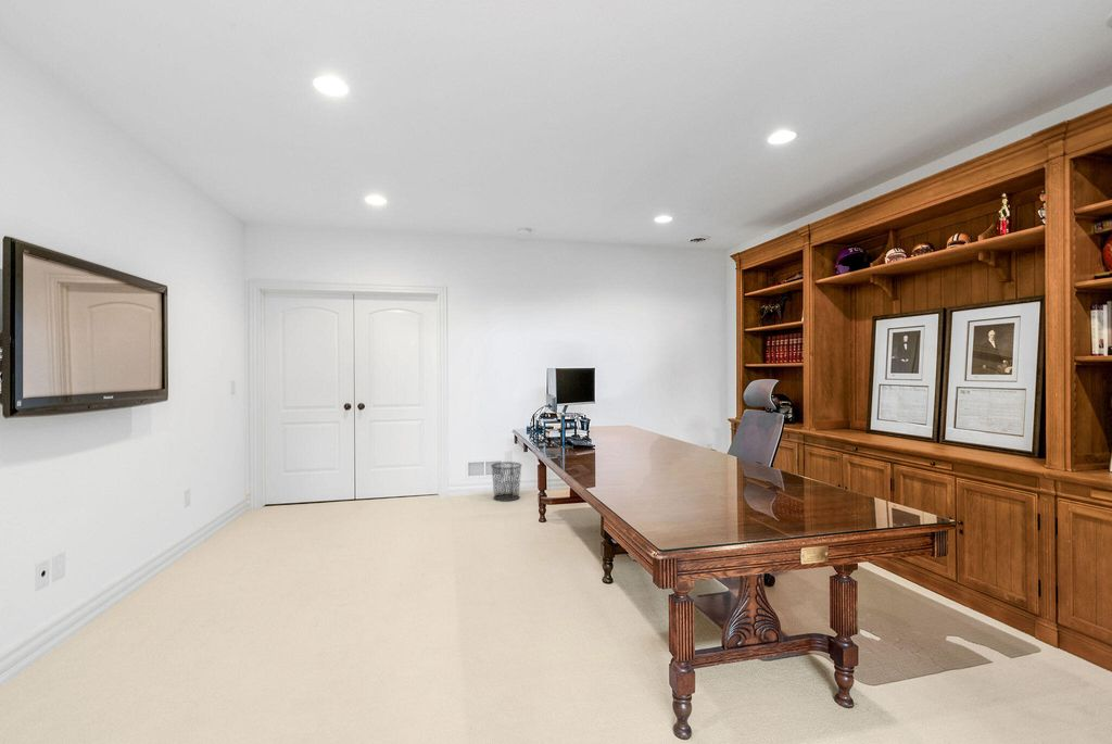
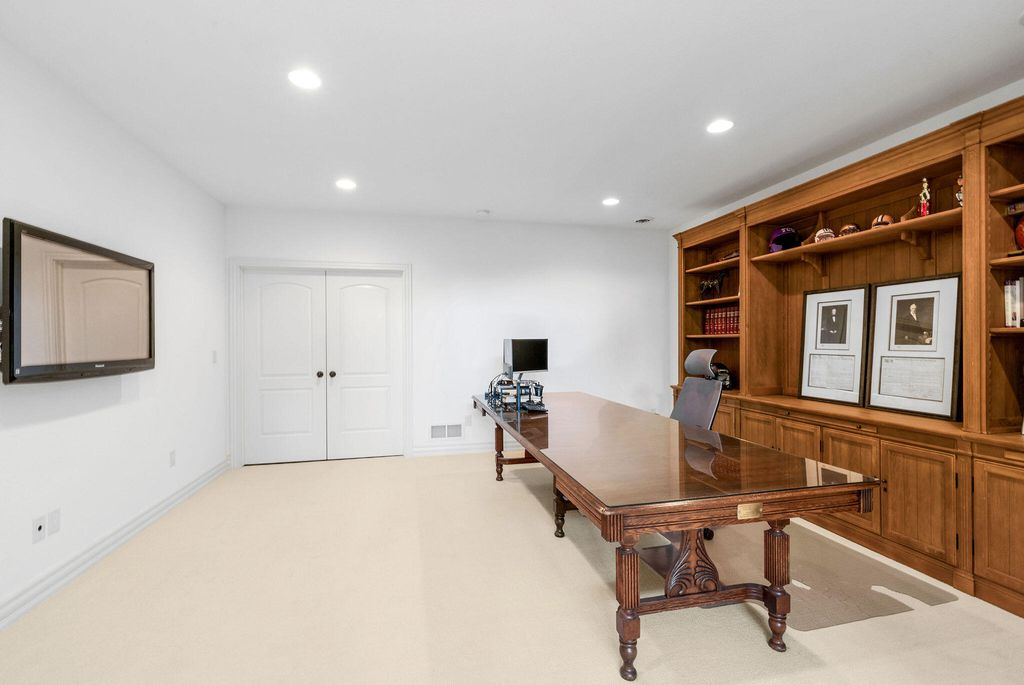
- waste bin [490,461,523,502]
